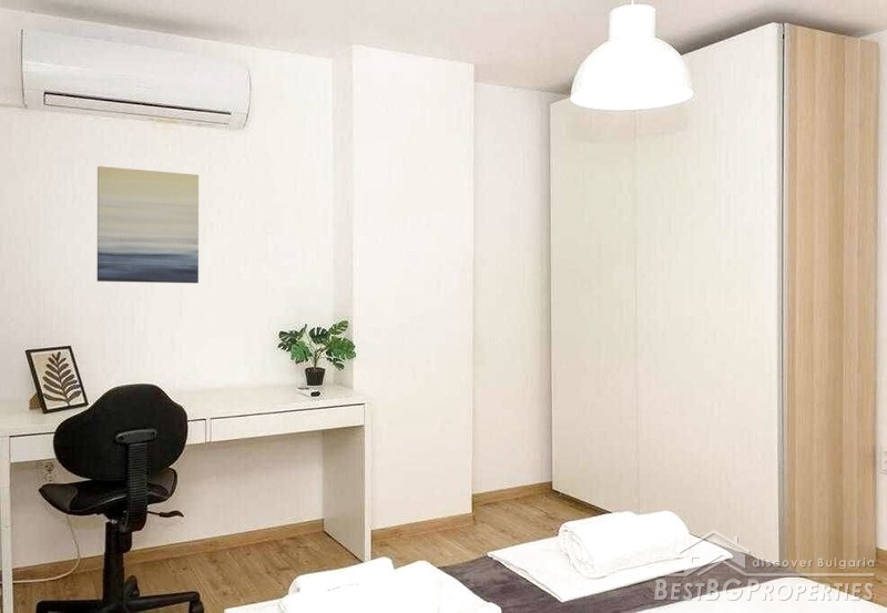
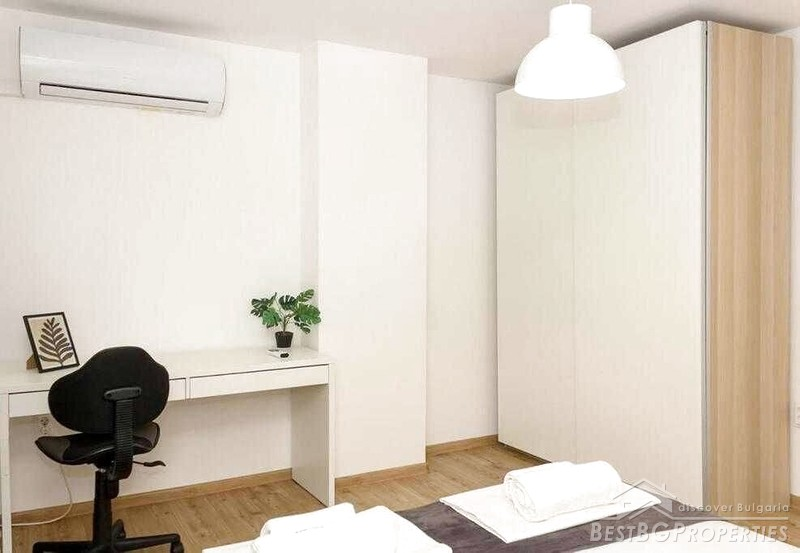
- wall art [96,165,200,284]
